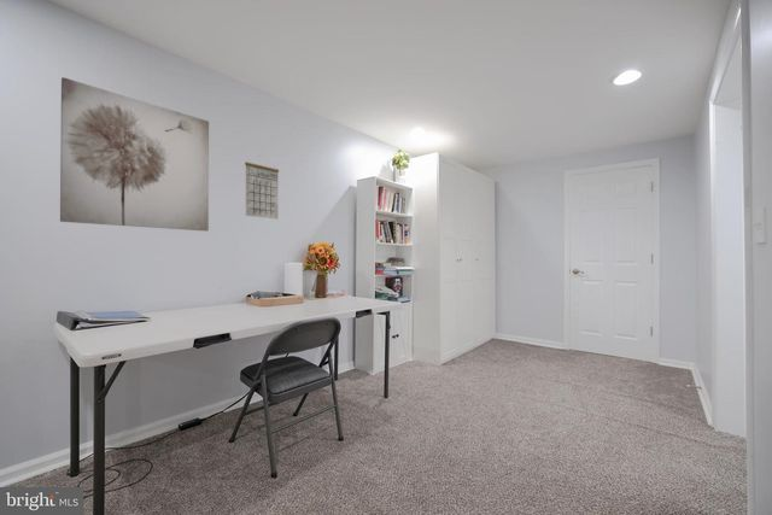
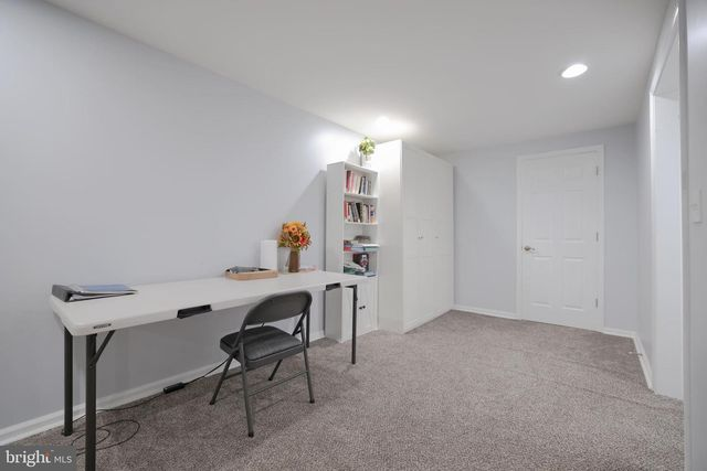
- wall art [59,76,210,233]
- calendar [244,153,280,220]
